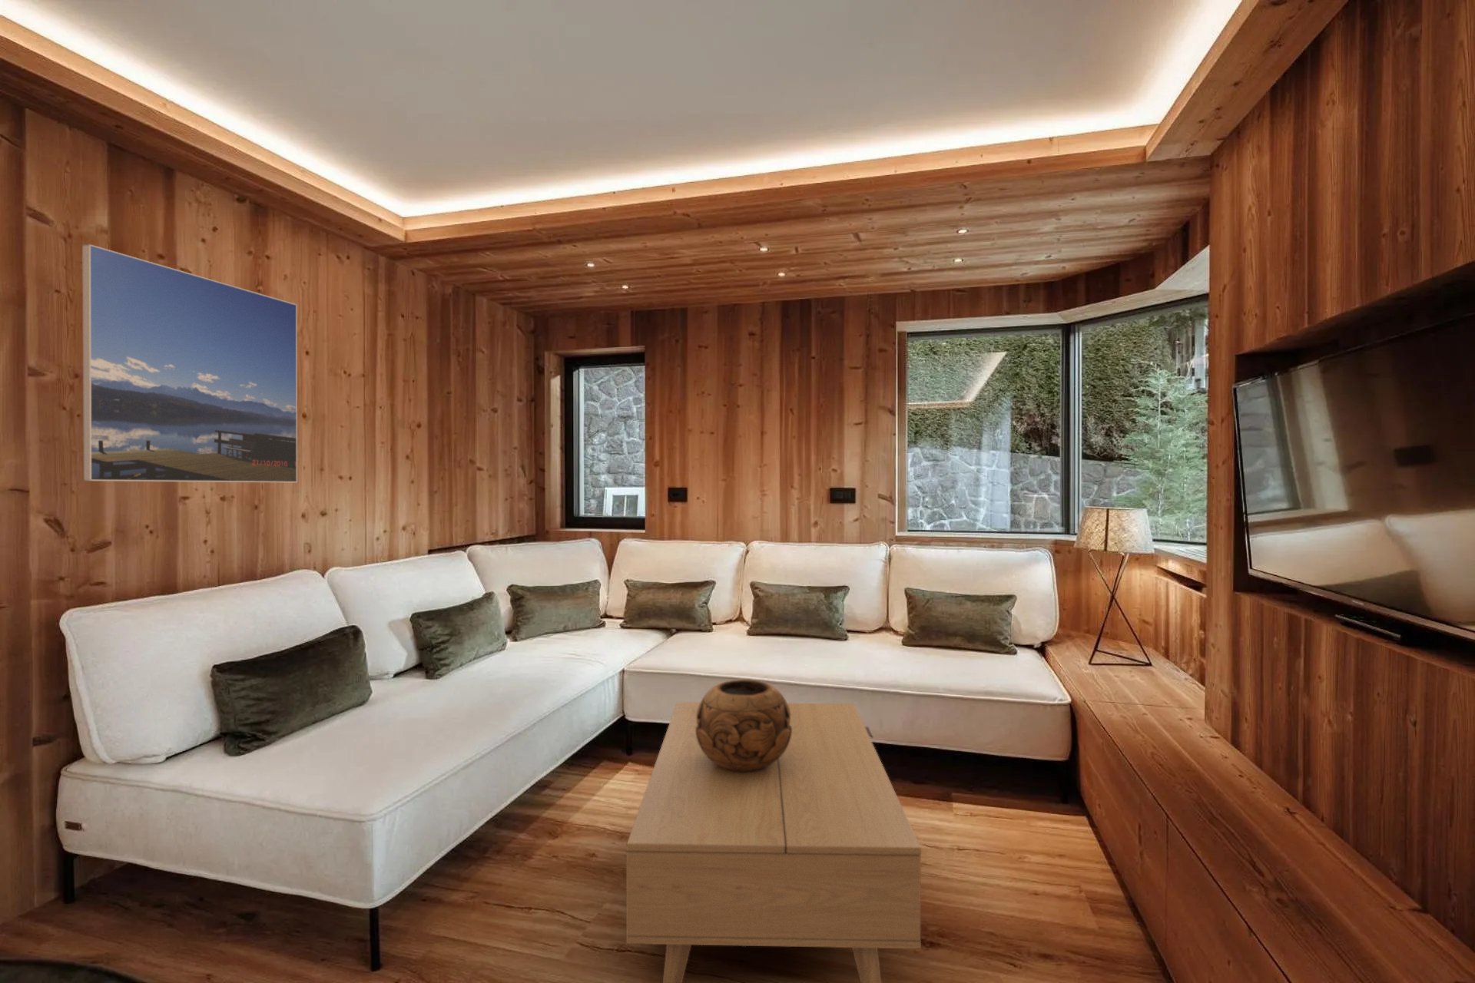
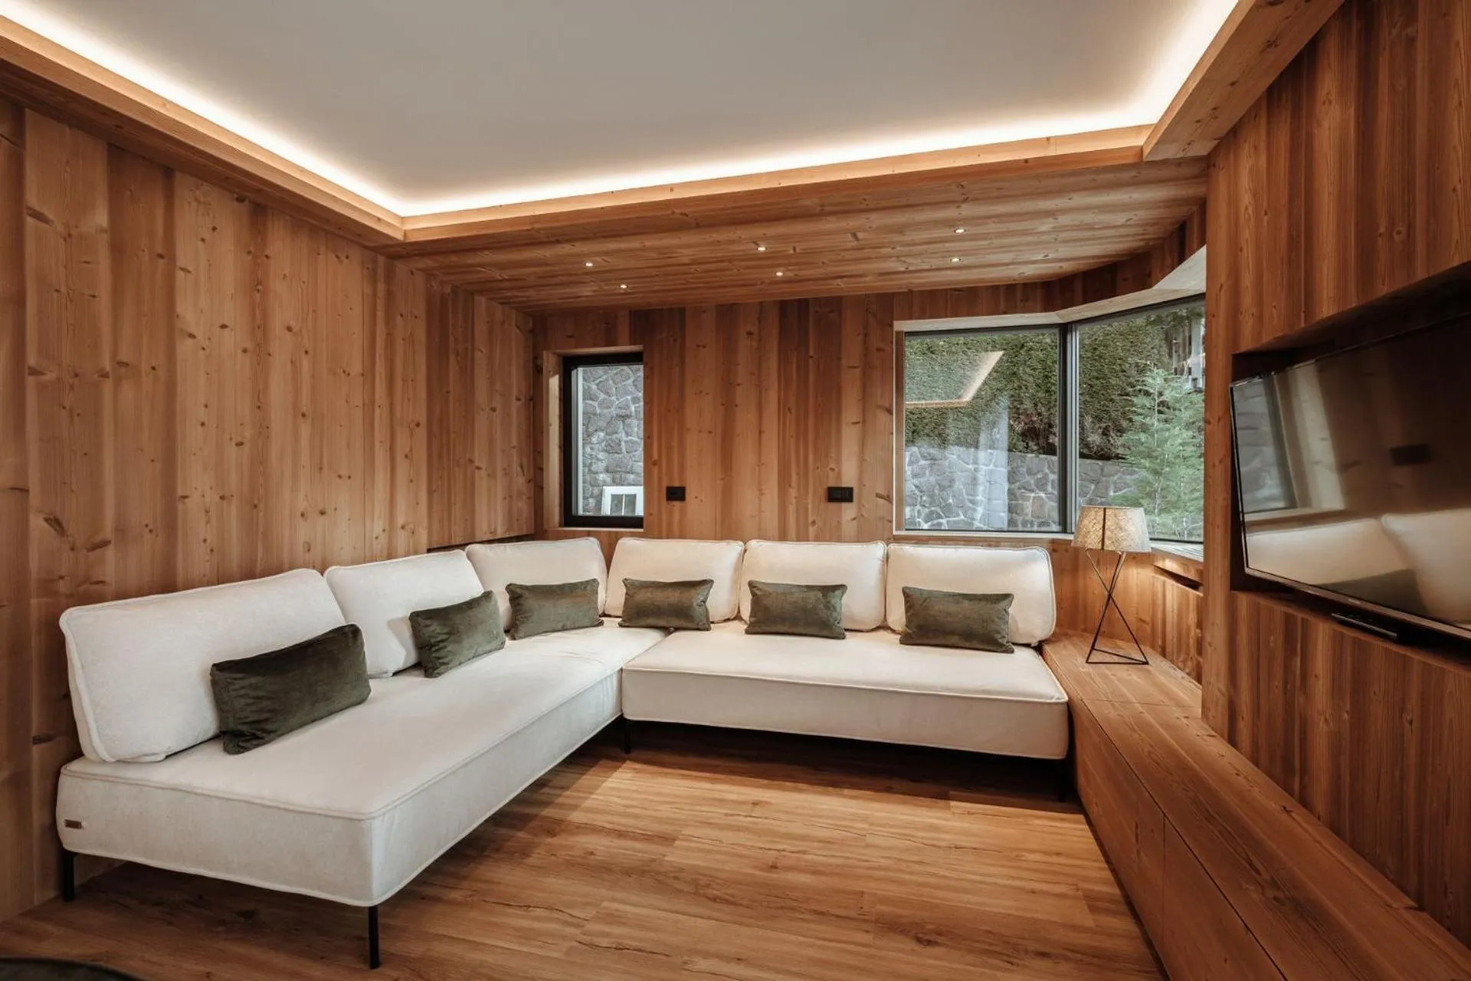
- decorative bowl [695,679,792,772]
- coffee table [626,701,922,983]
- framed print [81,244,299,483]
